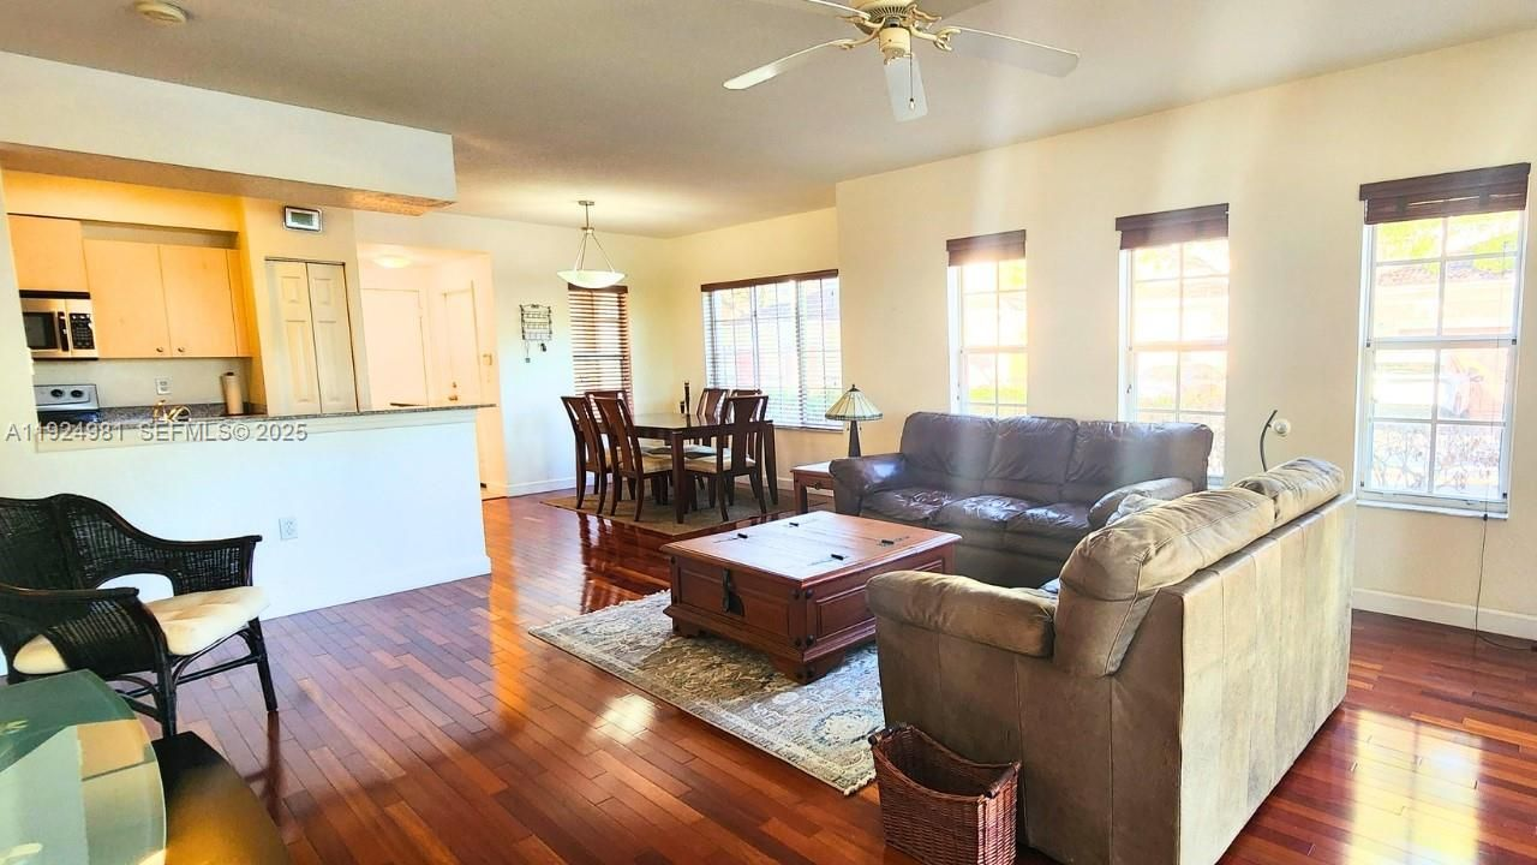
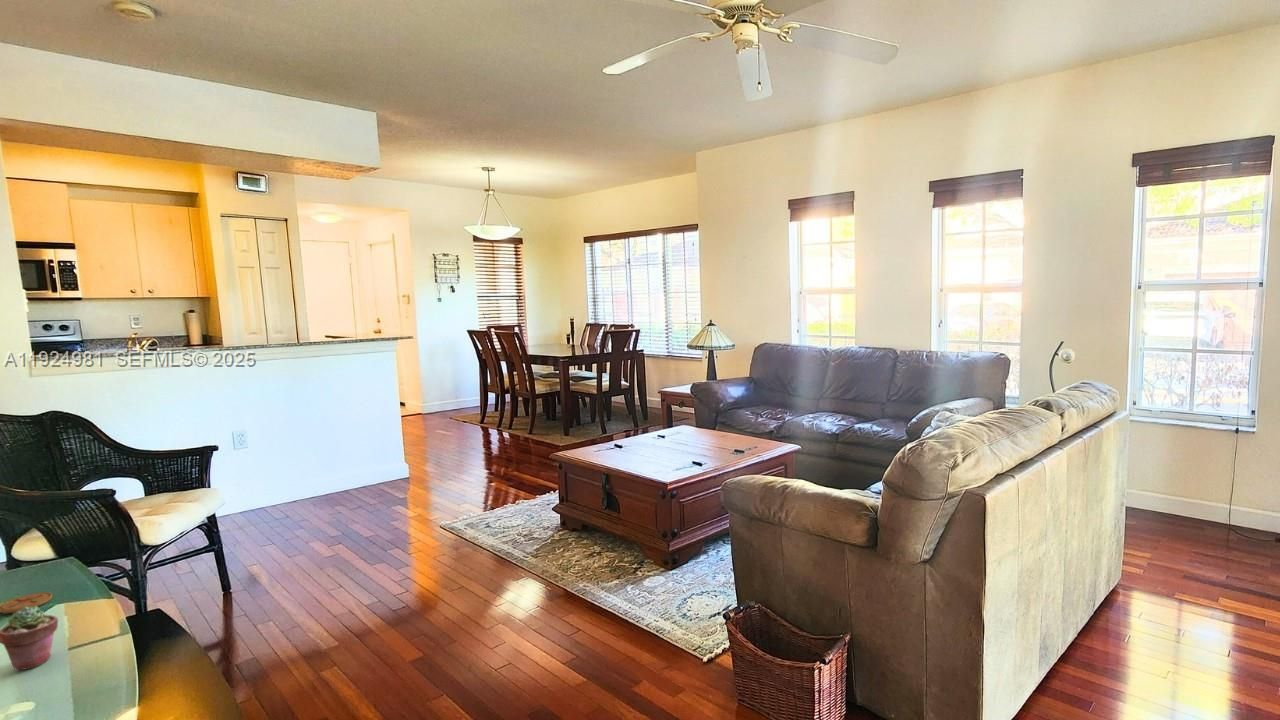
+ coaster [0,591,54,614]
+ potted succulent [0,606,59,672]
